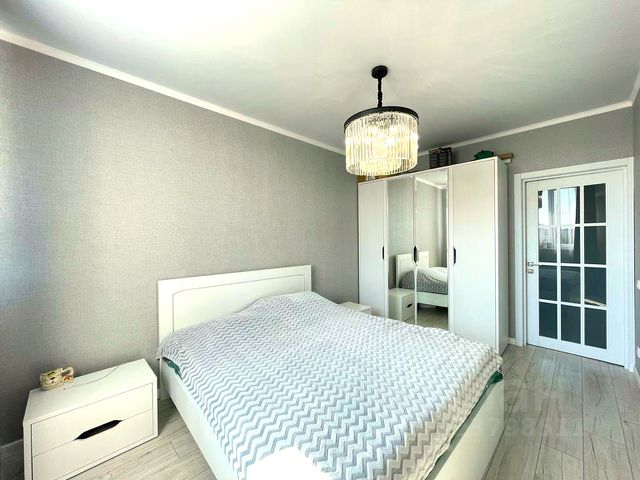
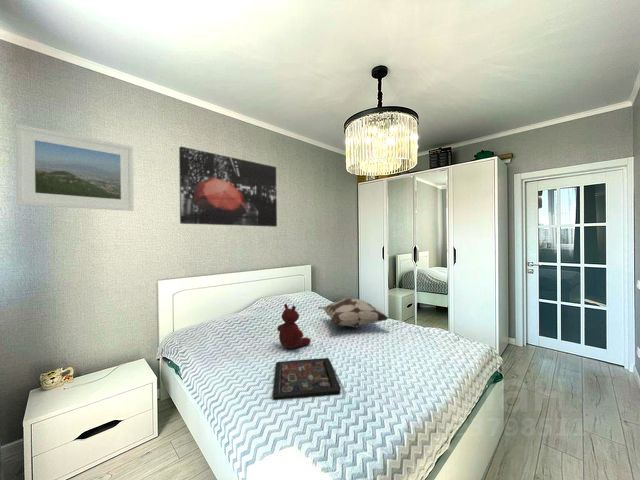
+ wall art [178,146,278,228]
+ decorative pillow [317,298,390,329]
+ teddy bear [276,303,312,350]
+ decorative tray [272,357,341,401]
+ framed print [15,123,135,212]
